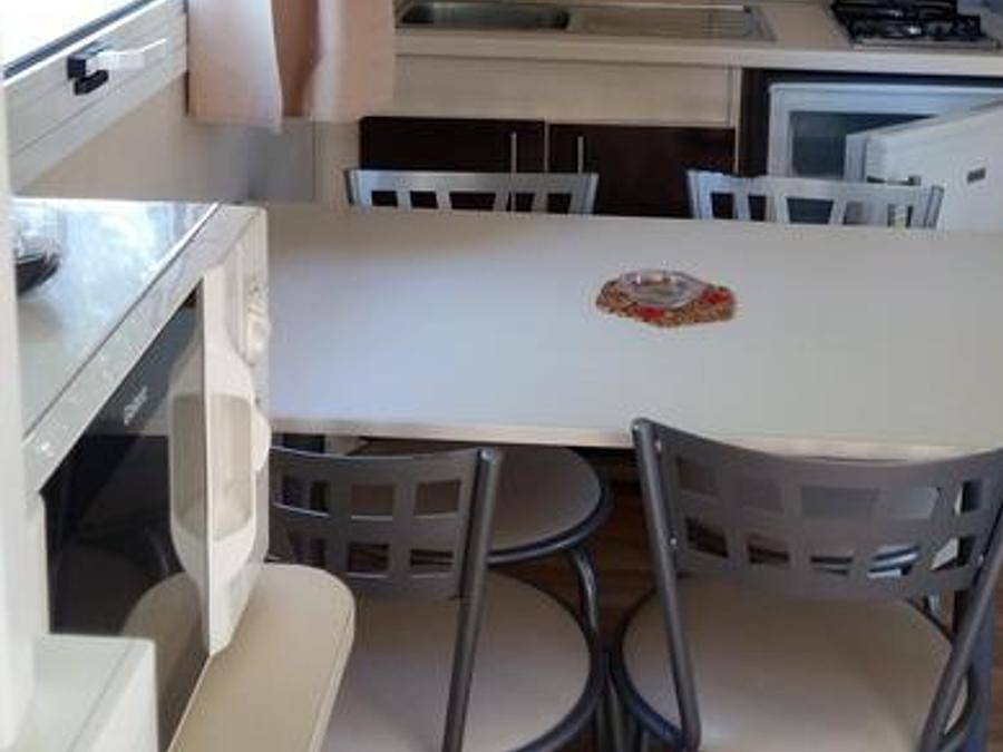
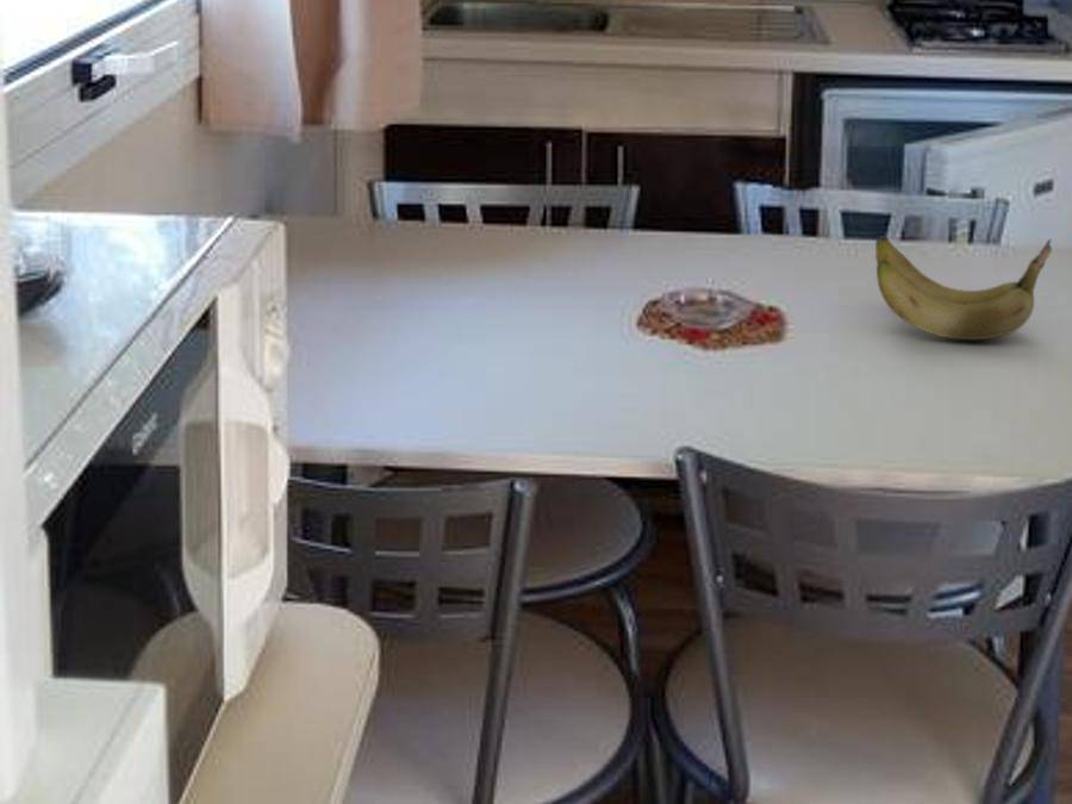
+ banana [874,235,1053,341]
